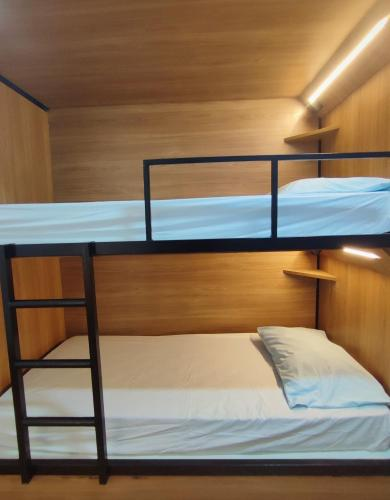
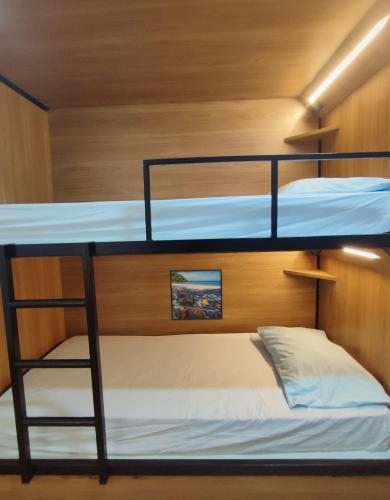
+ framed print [169,268,224,321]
